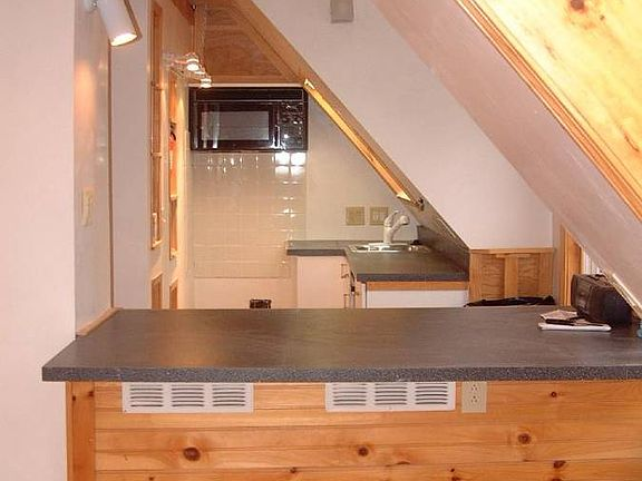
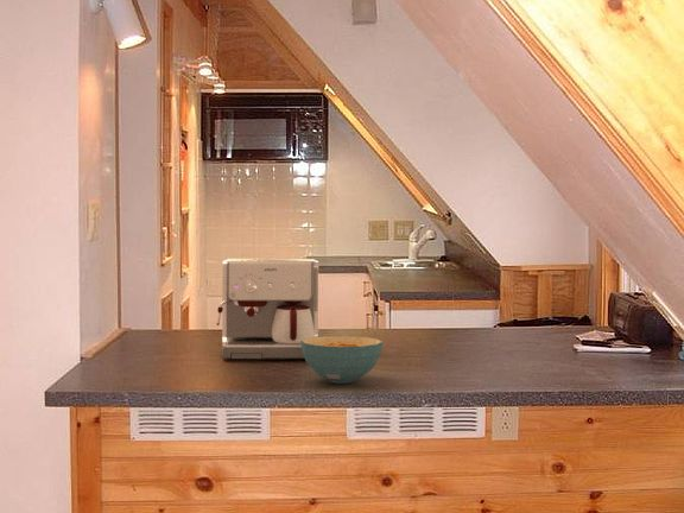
+ coffee maker [215,258,319,360]
+ cereal bowl [300,335,384,385]
